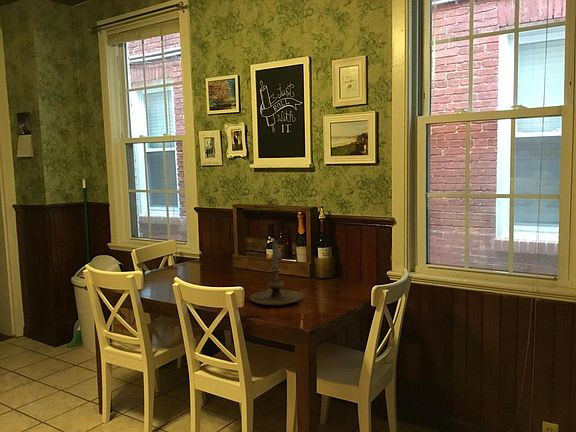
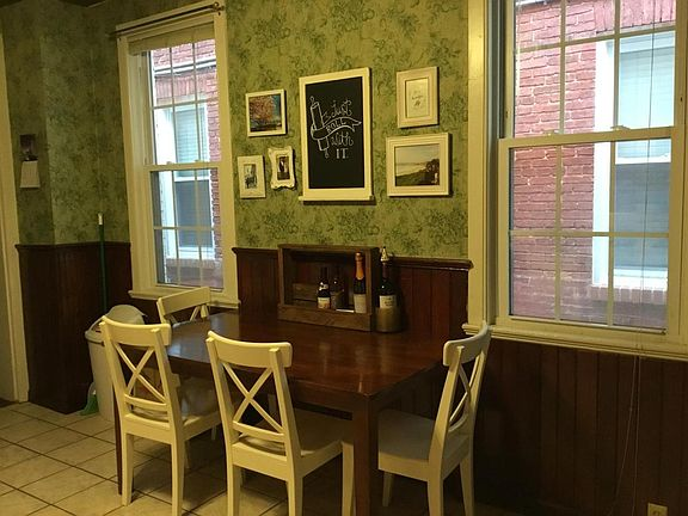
- candle holder [249,239,304,306]
